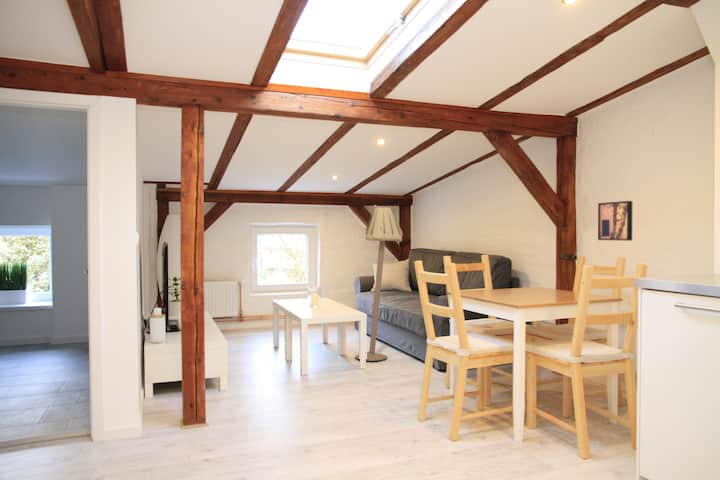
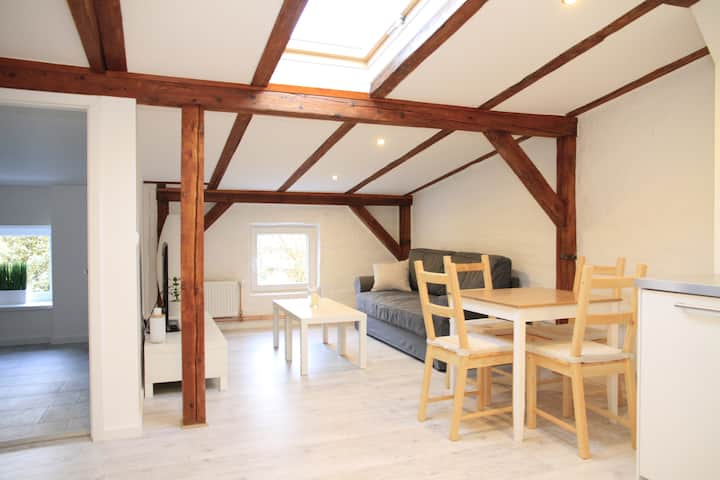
- floor lamp [354,204,404,362]
- wall art [597,200,633,242]
